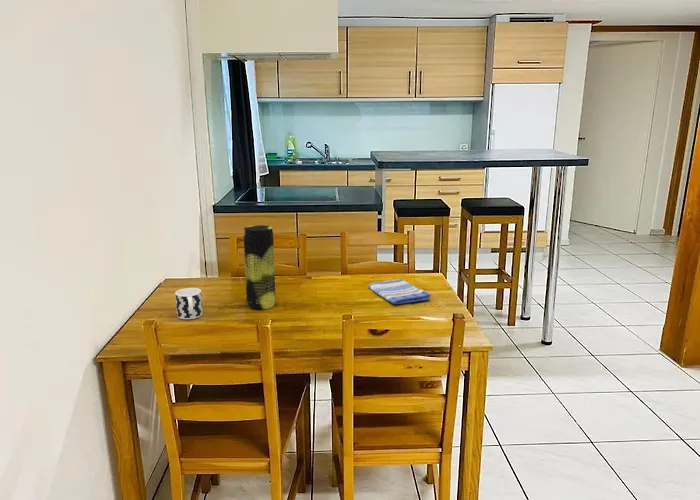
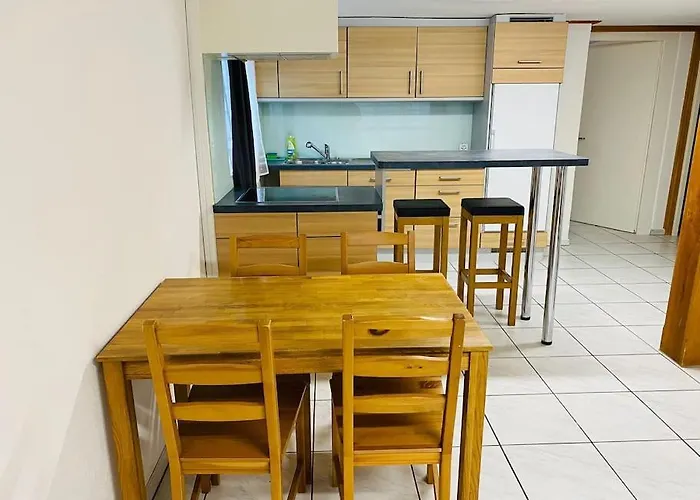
- vase [243,224,277,311]
- dish towel [367,278,432,305]
- cup [174,287,204,320]
